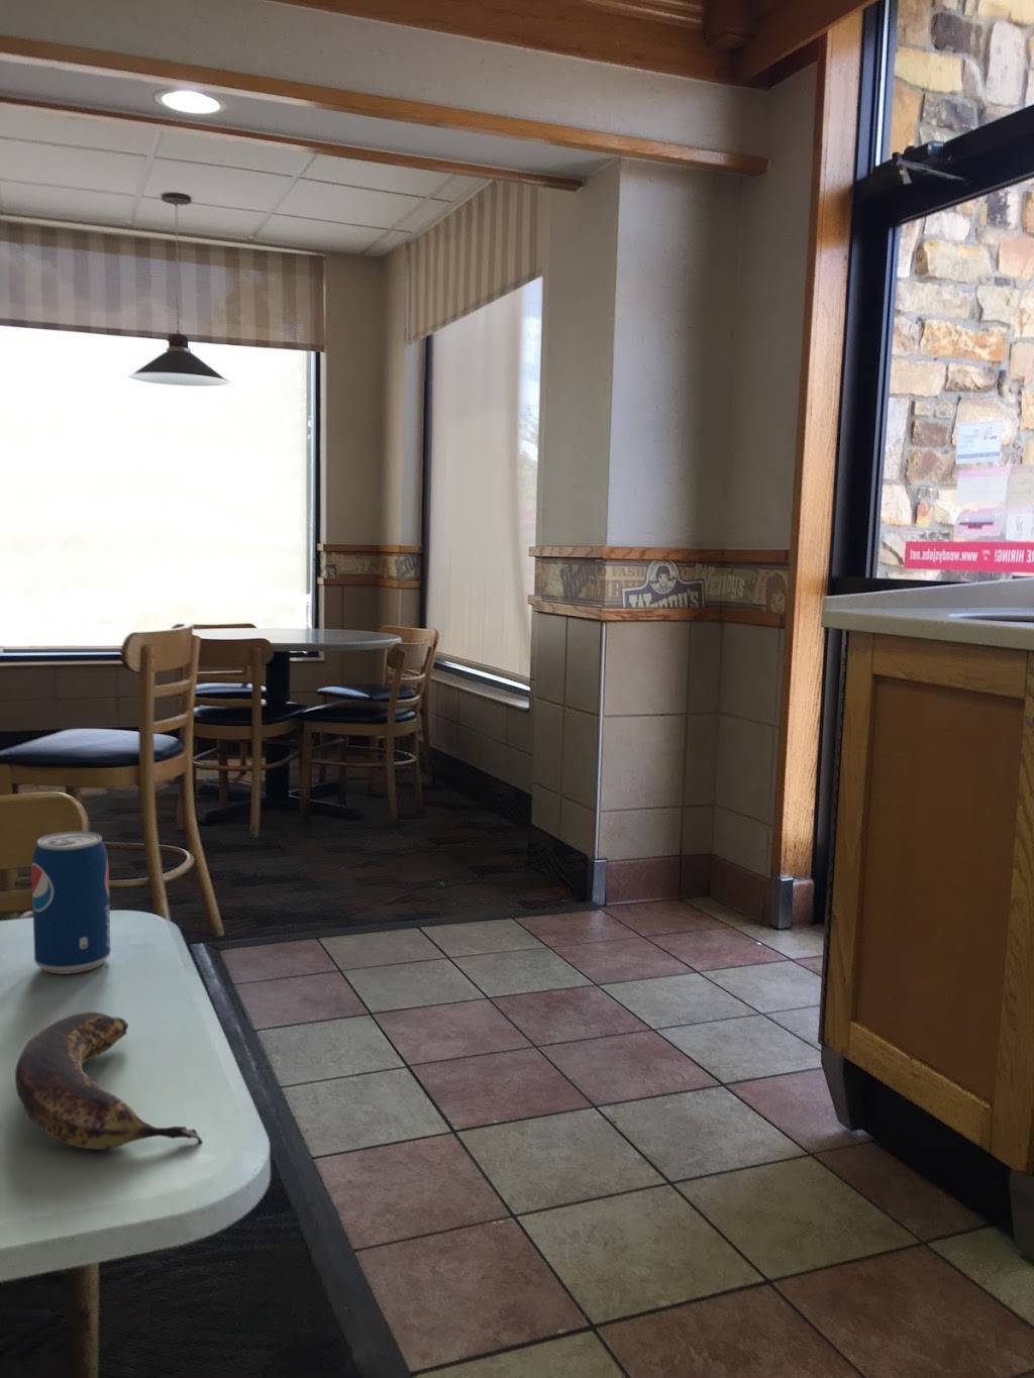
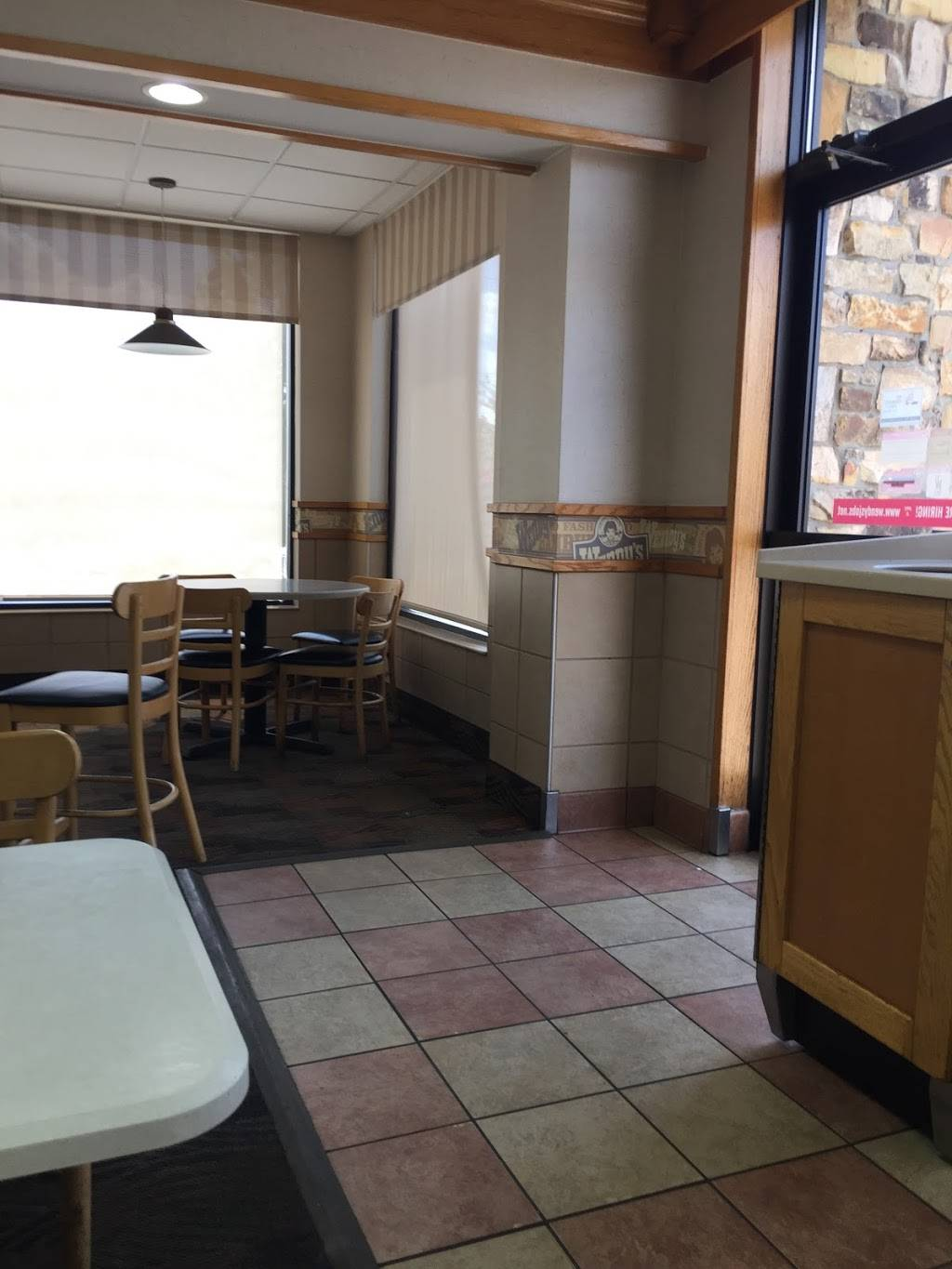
- beverage can [30,830,111,975]
- banana [14,1012,203,1151]
